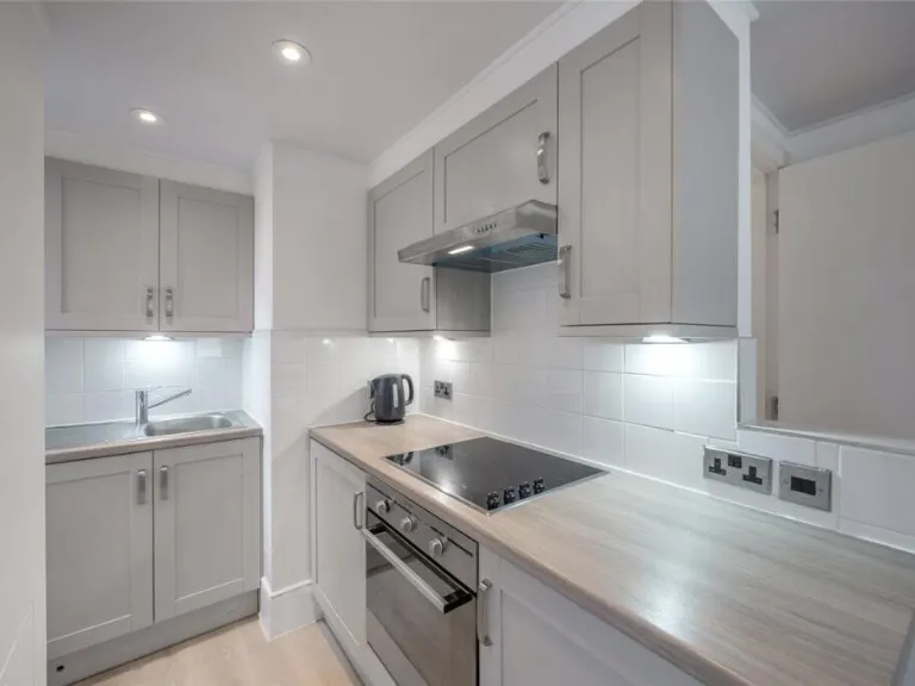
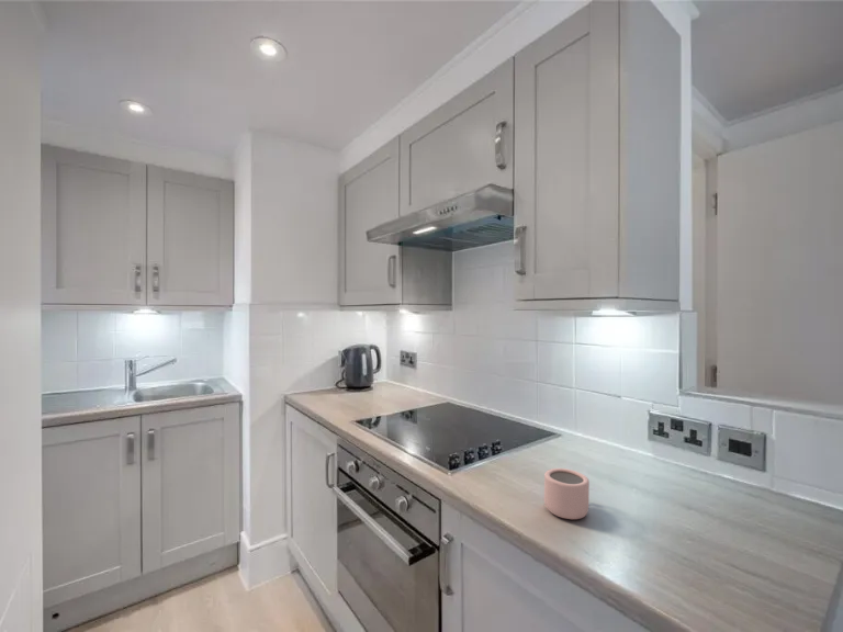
+ mug [543,467,591,520]
